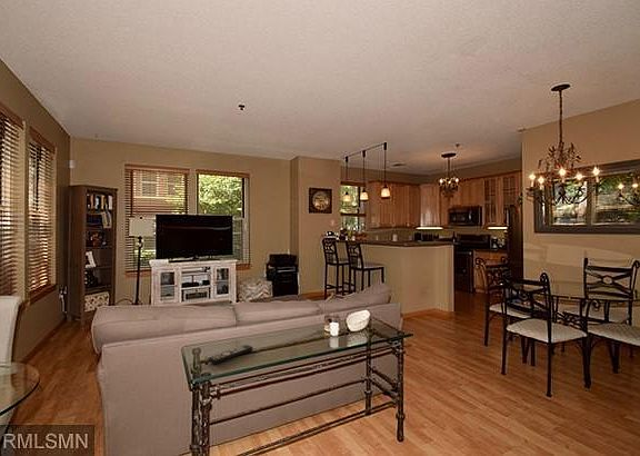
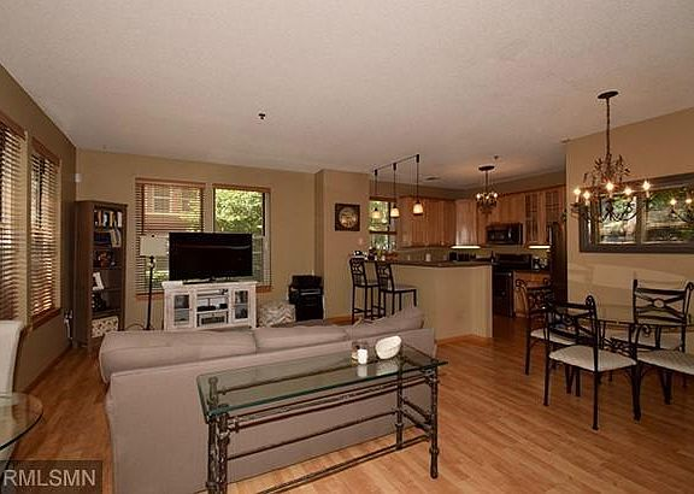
- remote control [208,344,253,365]
